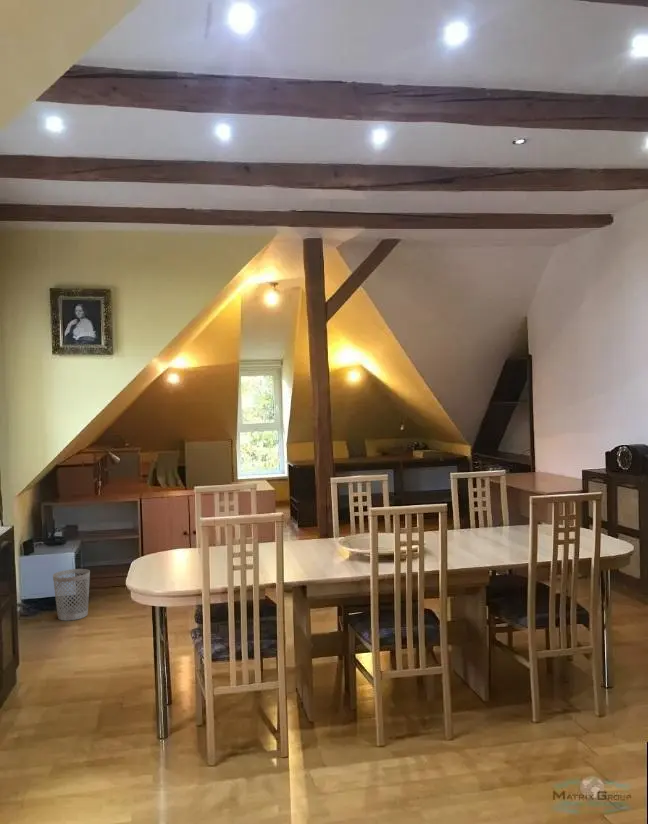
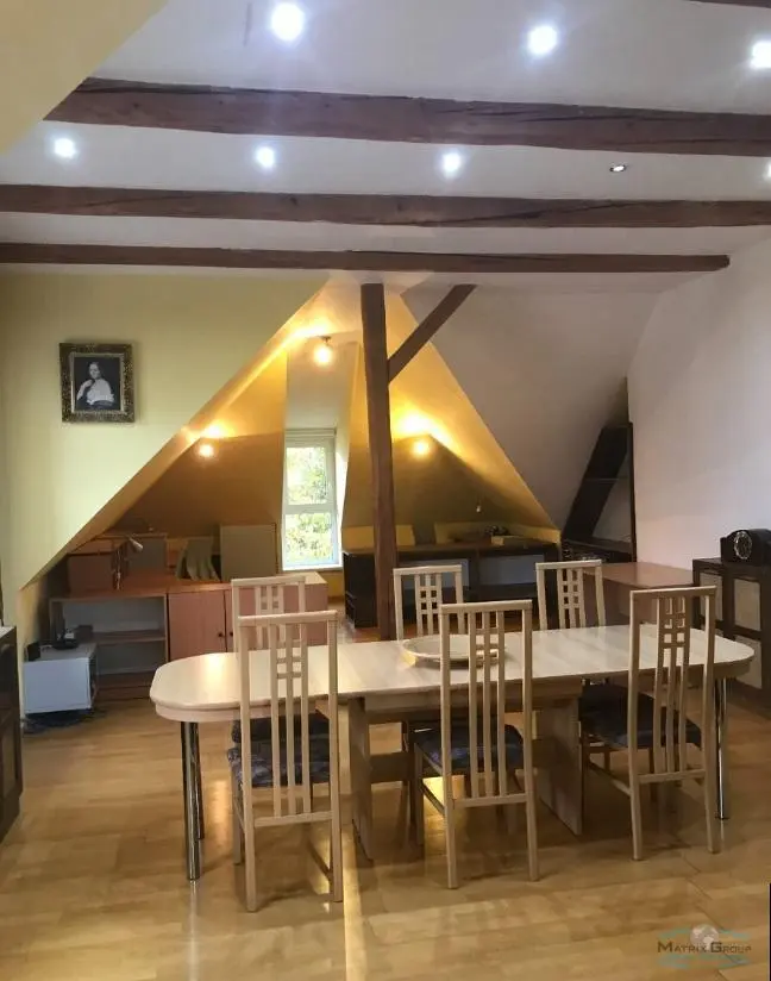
- wastebasket [52,568,91,621]
